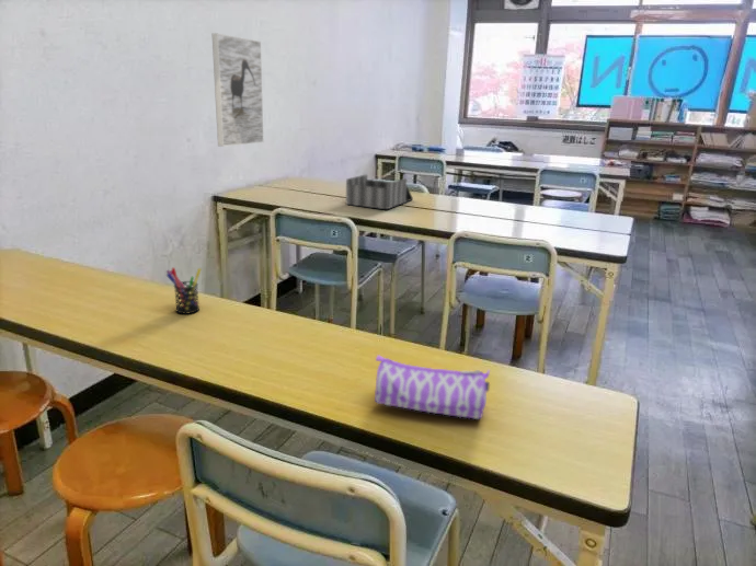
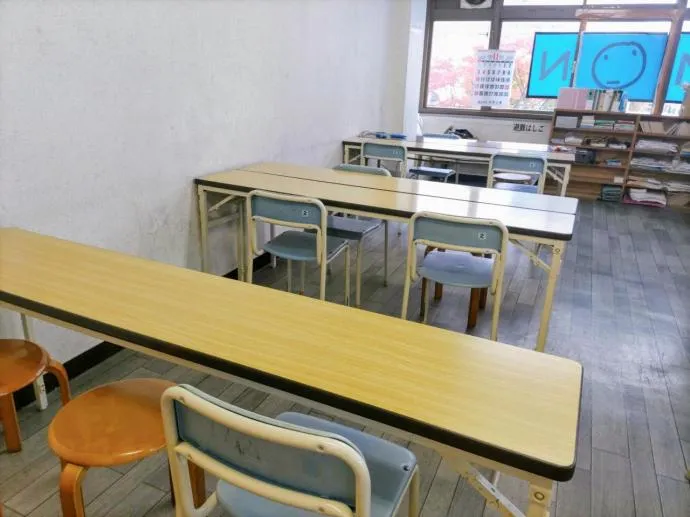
- pen holder [165,266,202,315]
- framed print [211,32,265,148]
- pencil case [374,354,491,420]
- desk organizer [345,173,414,210]
